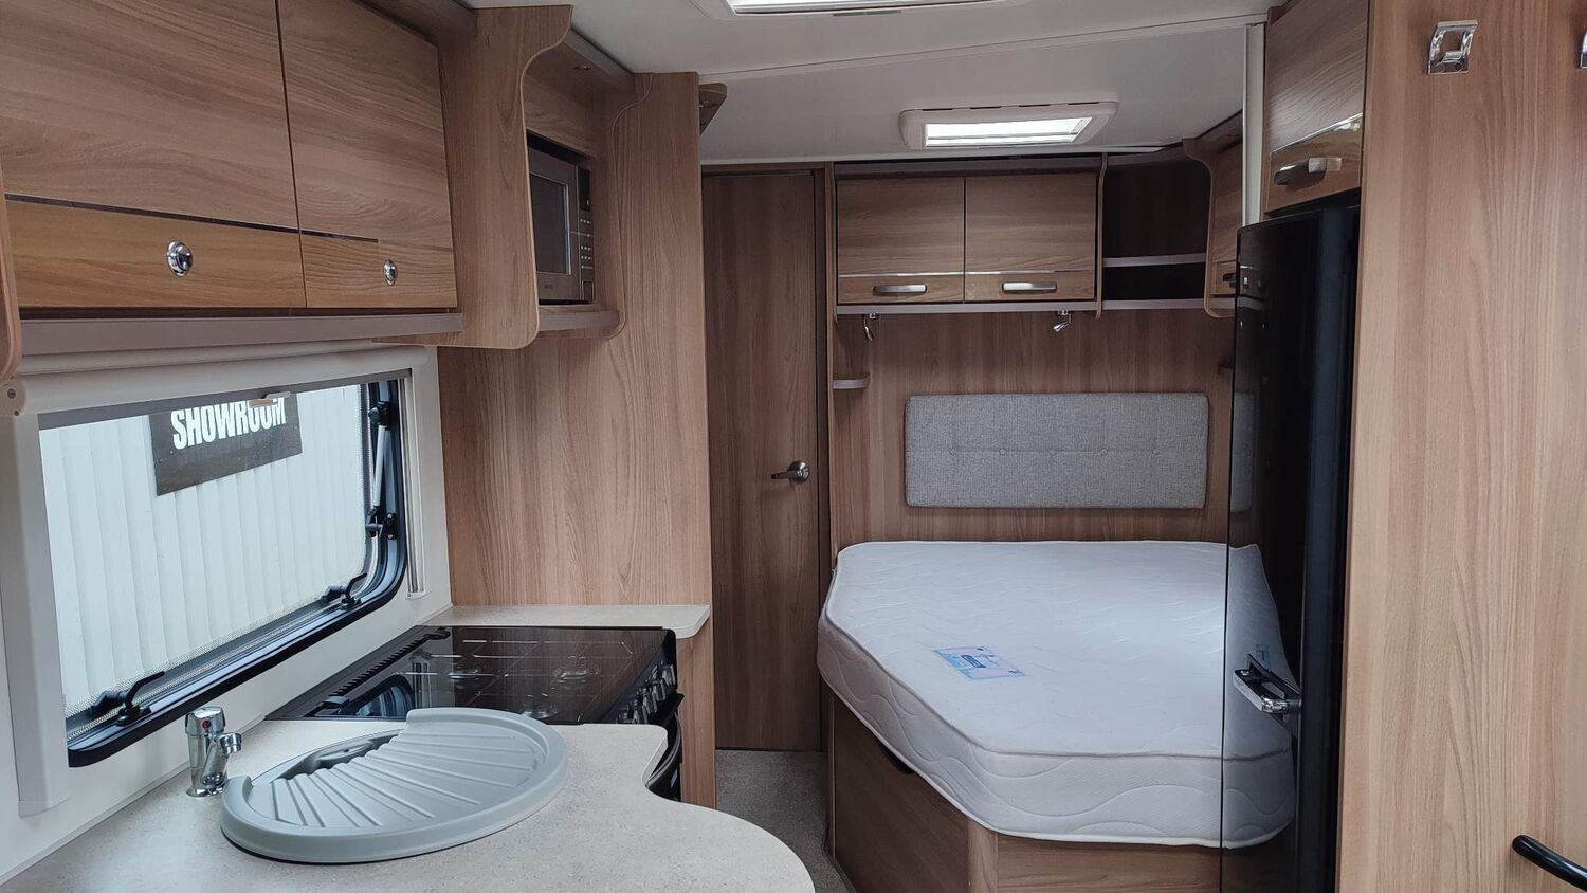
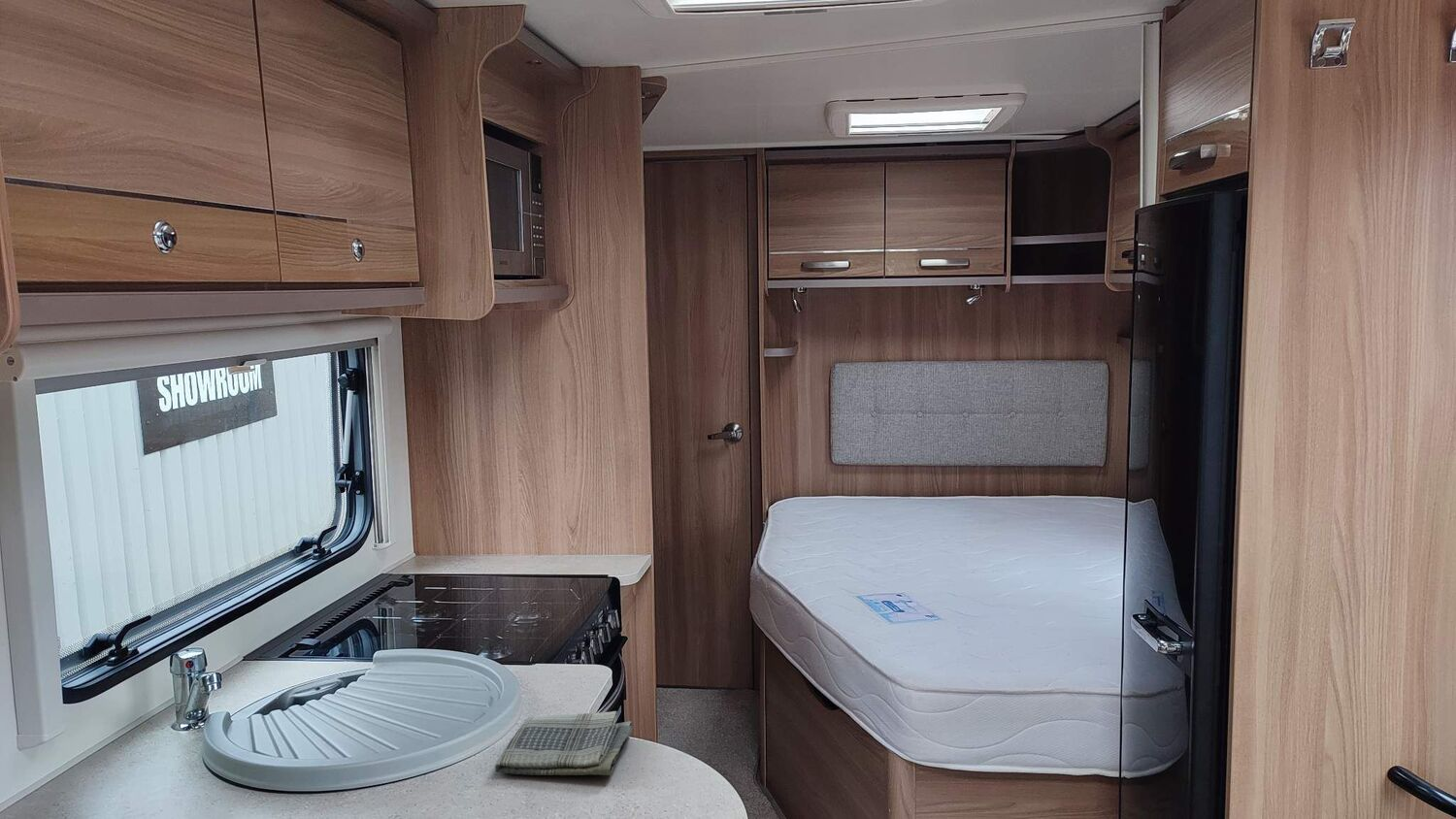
+ dish towel [494,710,634,776]
